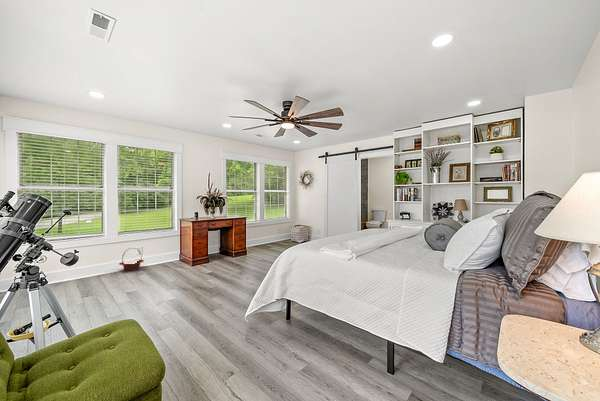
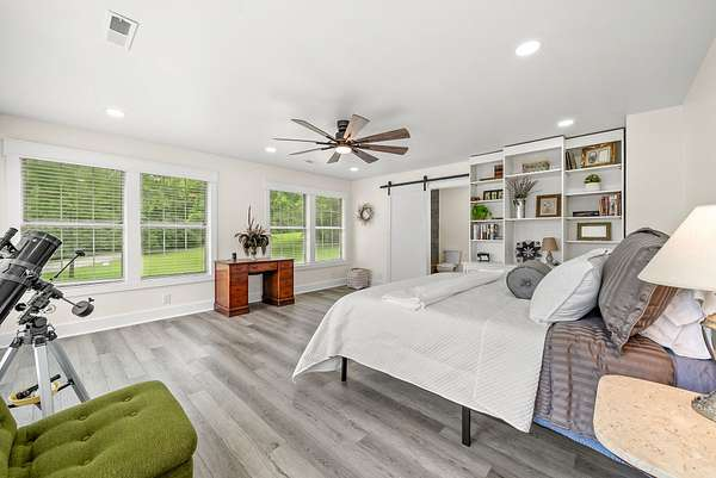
- basket [118,247,145,272]
